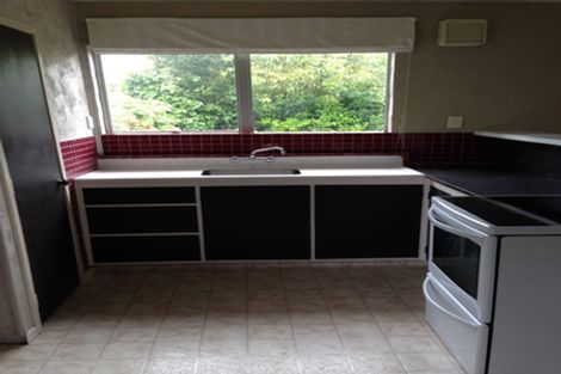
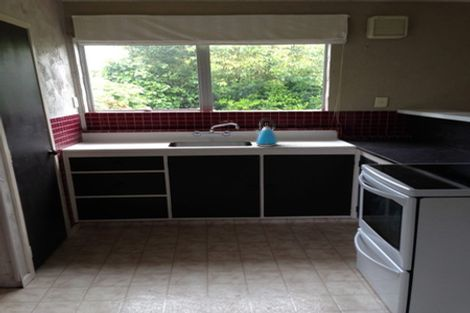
+ kettle [254,117,281,148]
